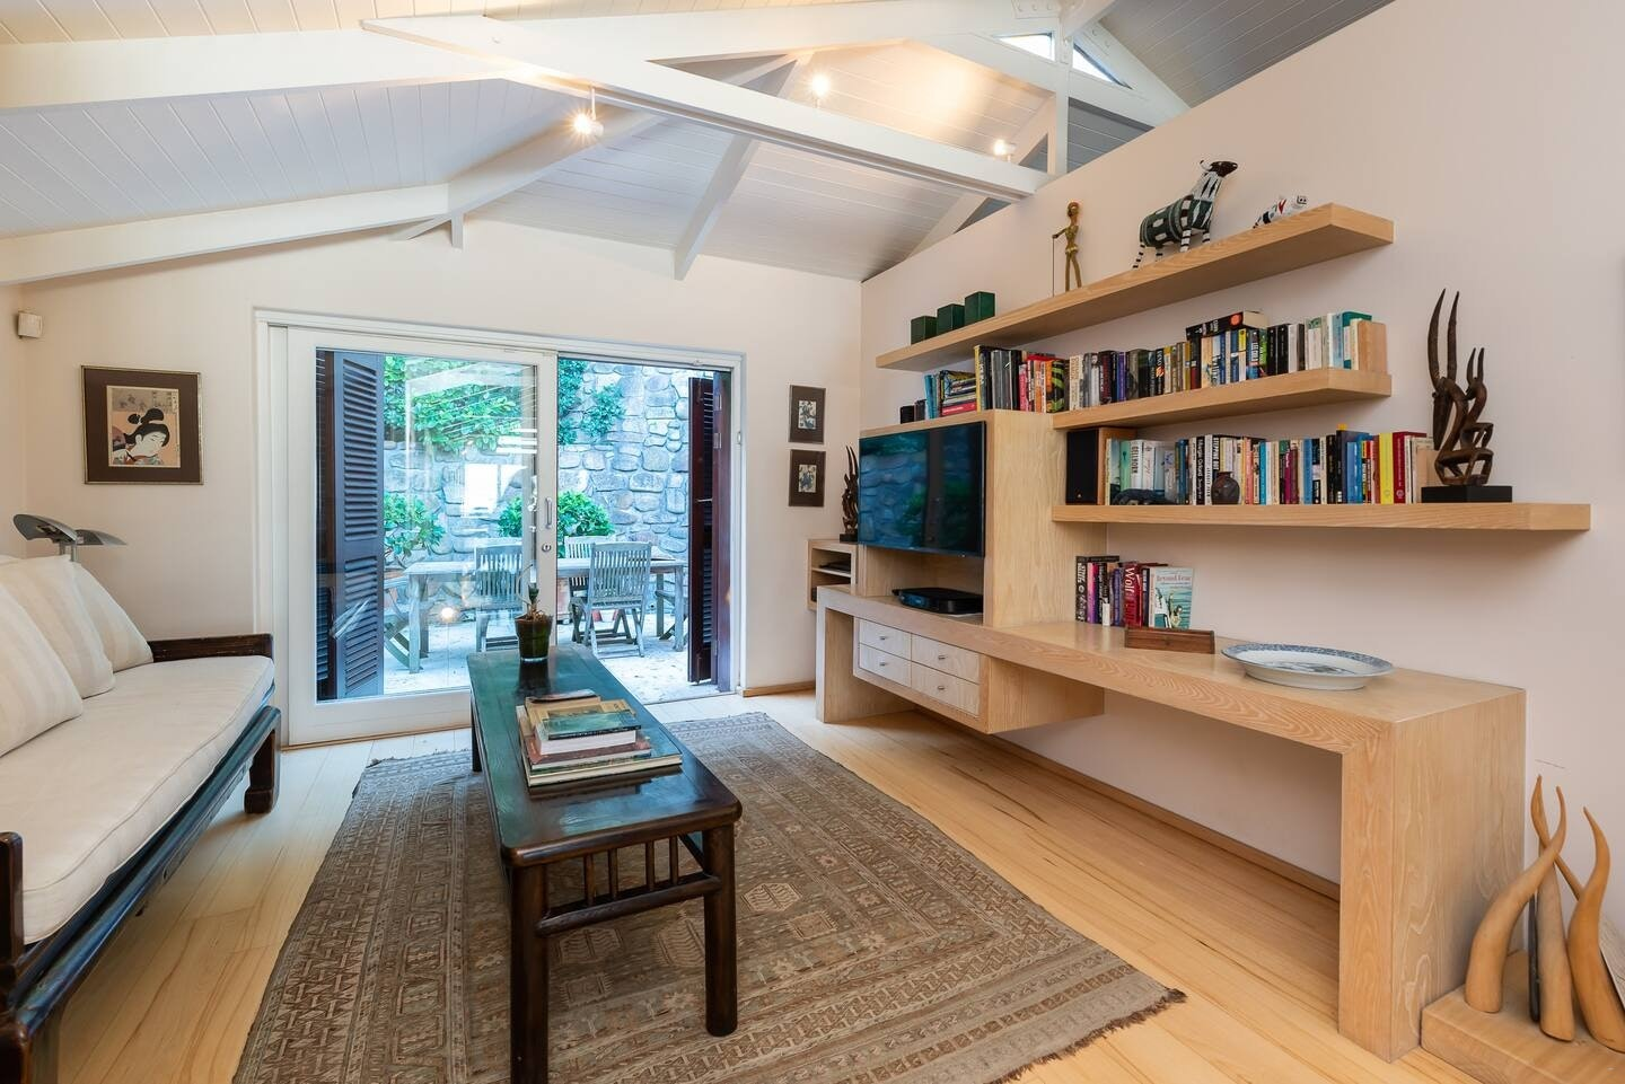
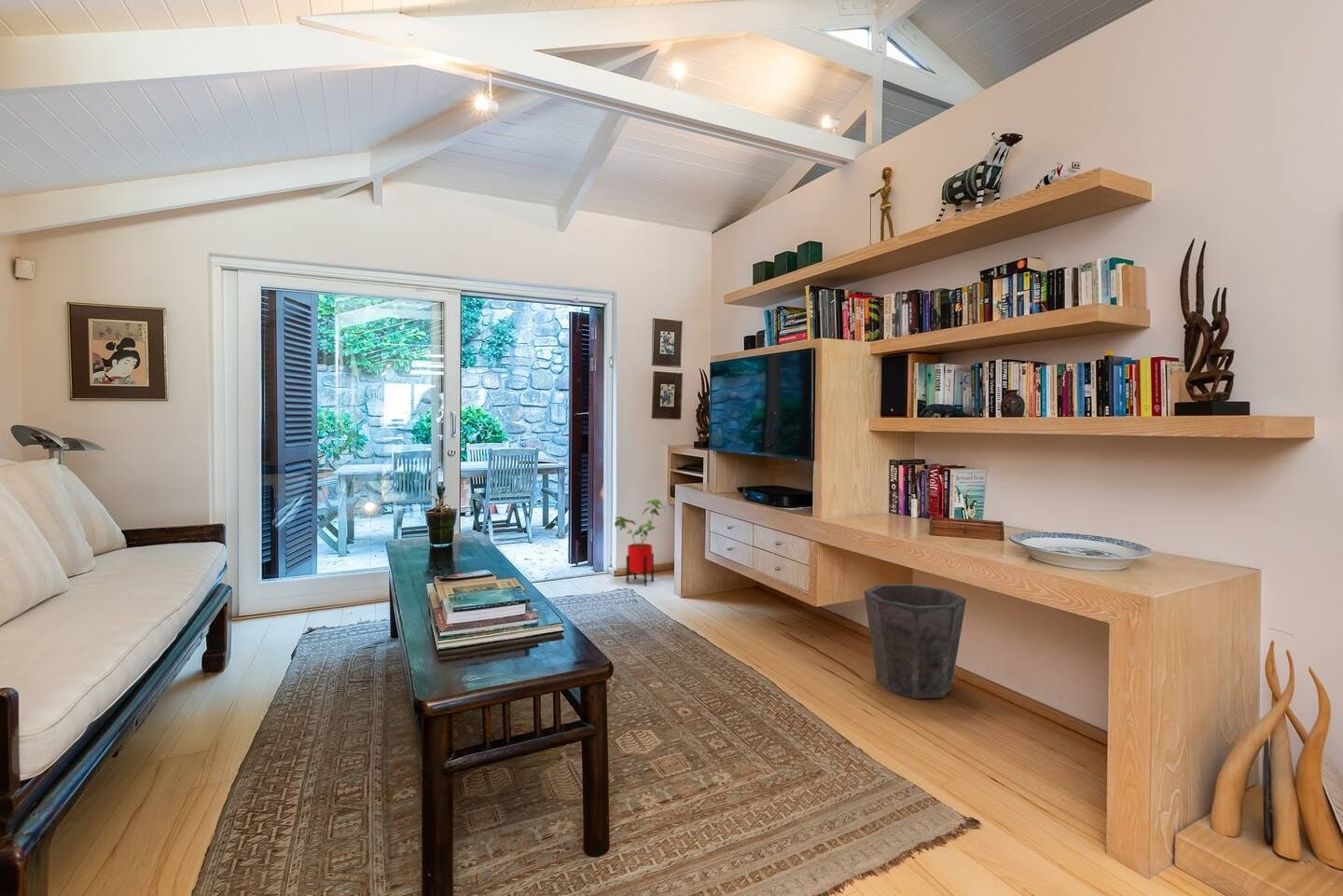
+ waste bin [863,583,967,699]
+ house plant [614,498,667,586]
